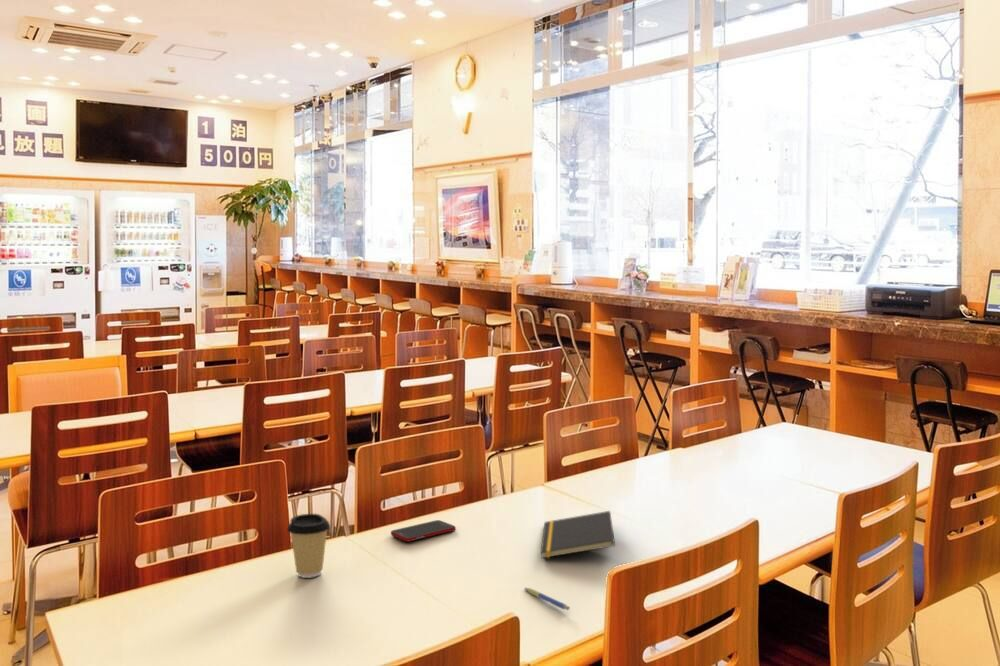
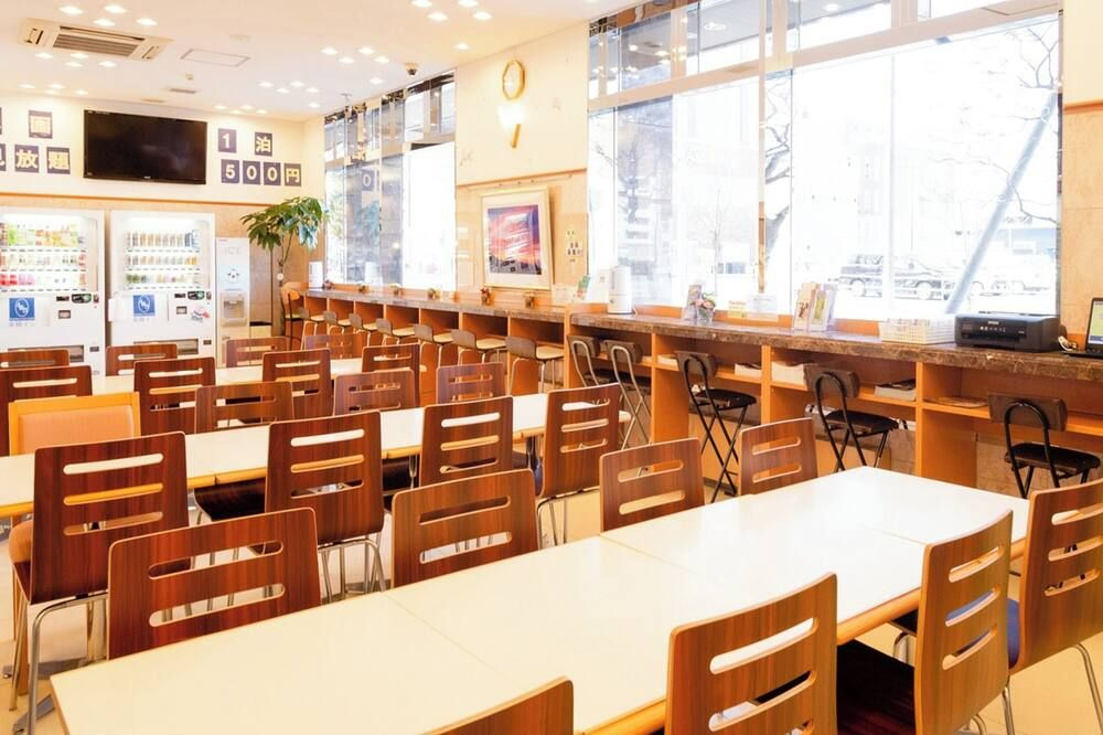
- notepad [539,510,616,559]
- pen [524,586,570,611]
- cell phone [390,519,457,543]
- coffee cup [286,513,331,579]
